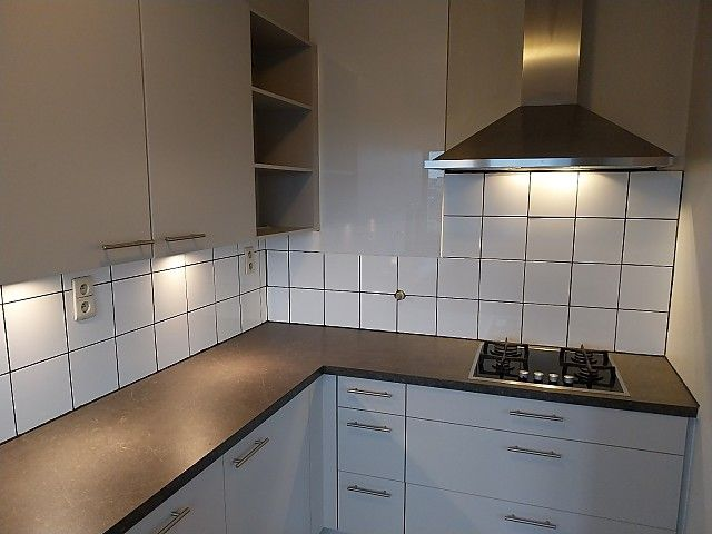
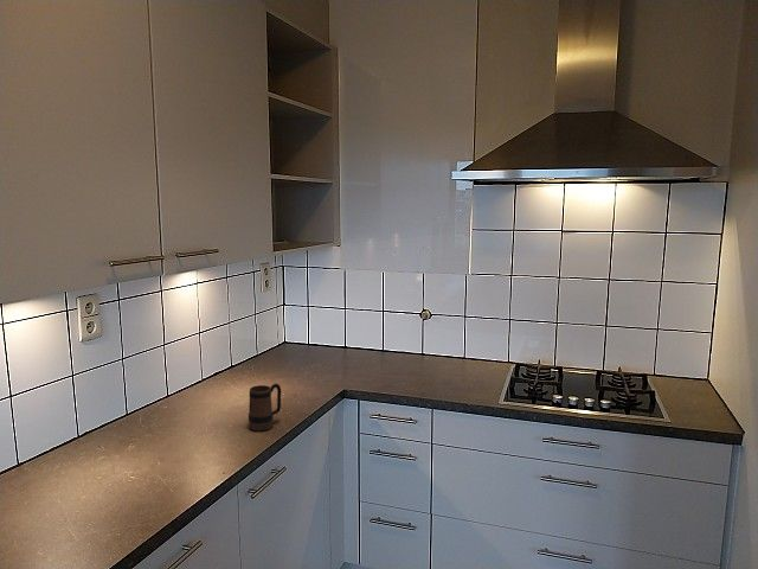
+ mug [248,383,282,431]
